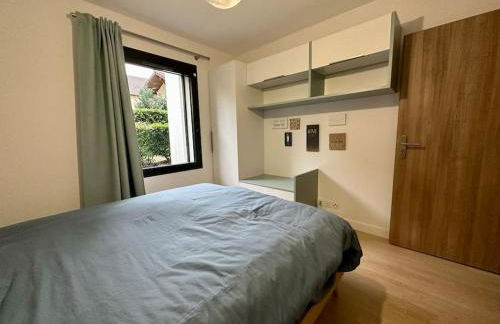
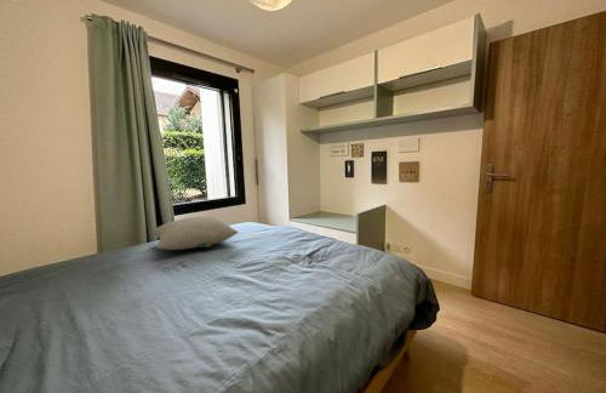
+ pillow [152,216,239,251]
